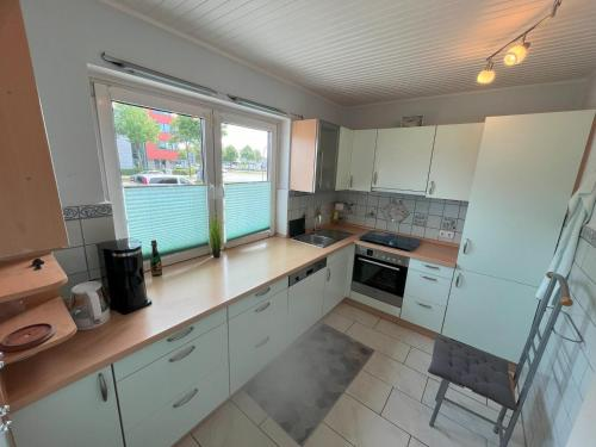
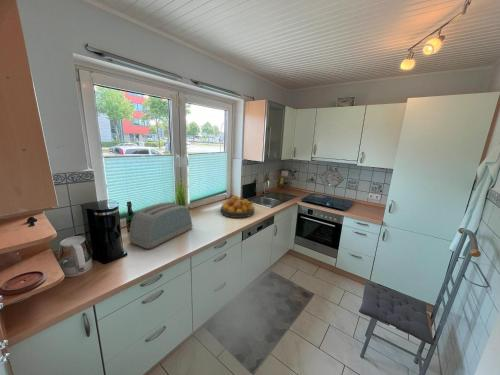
+ toaster [128,201,194,250]
+ fruit bowl [220,195,256,219]
